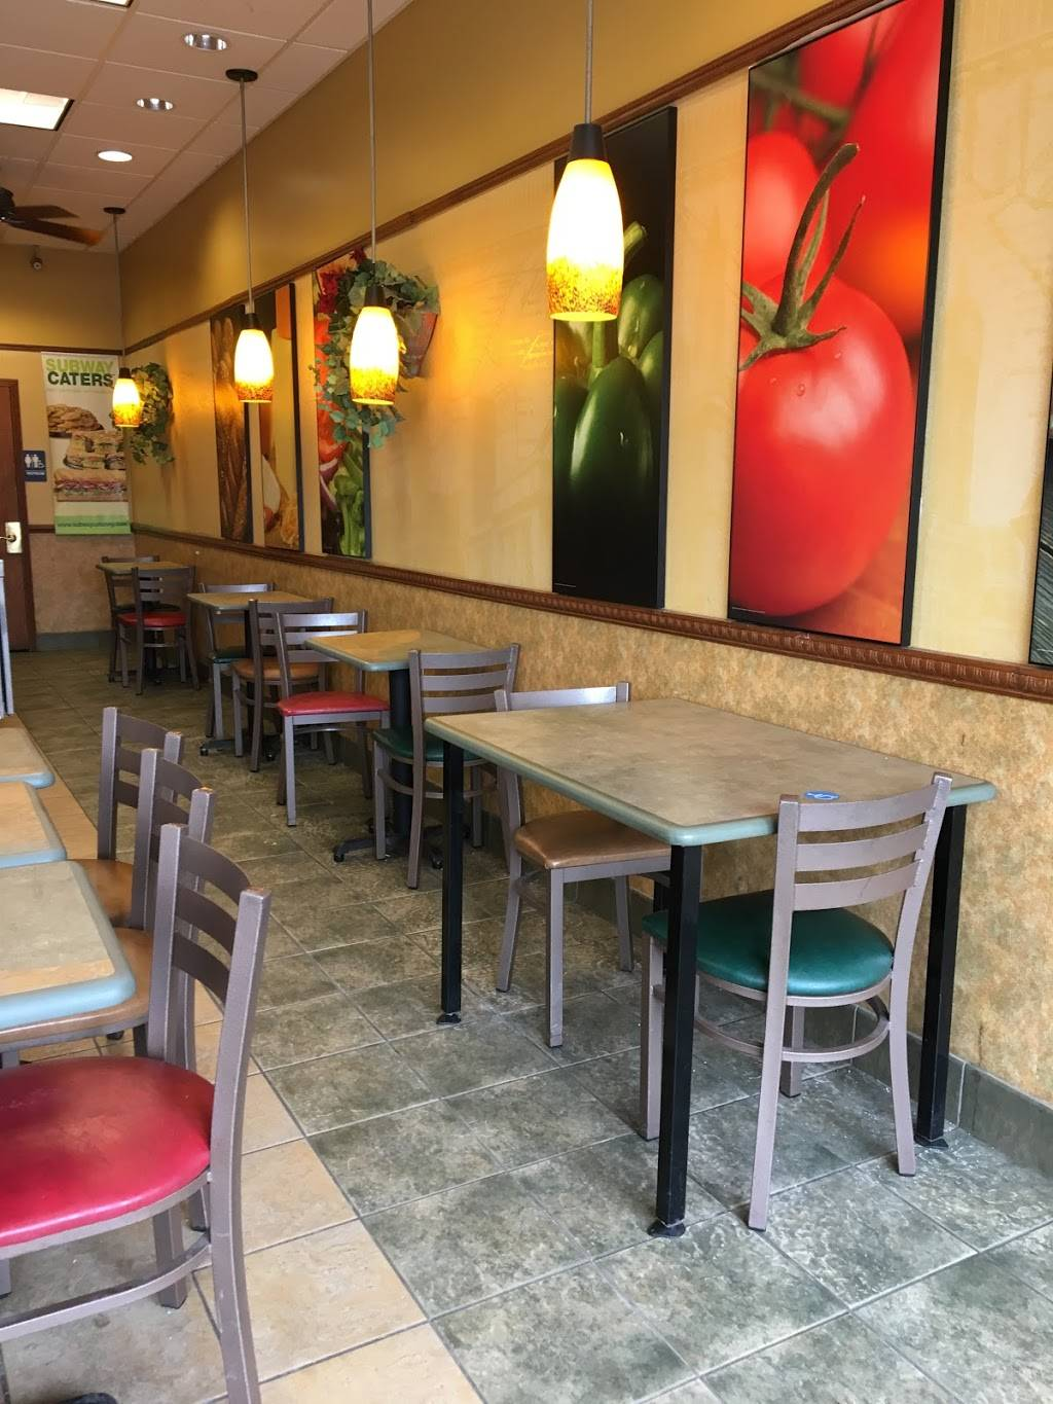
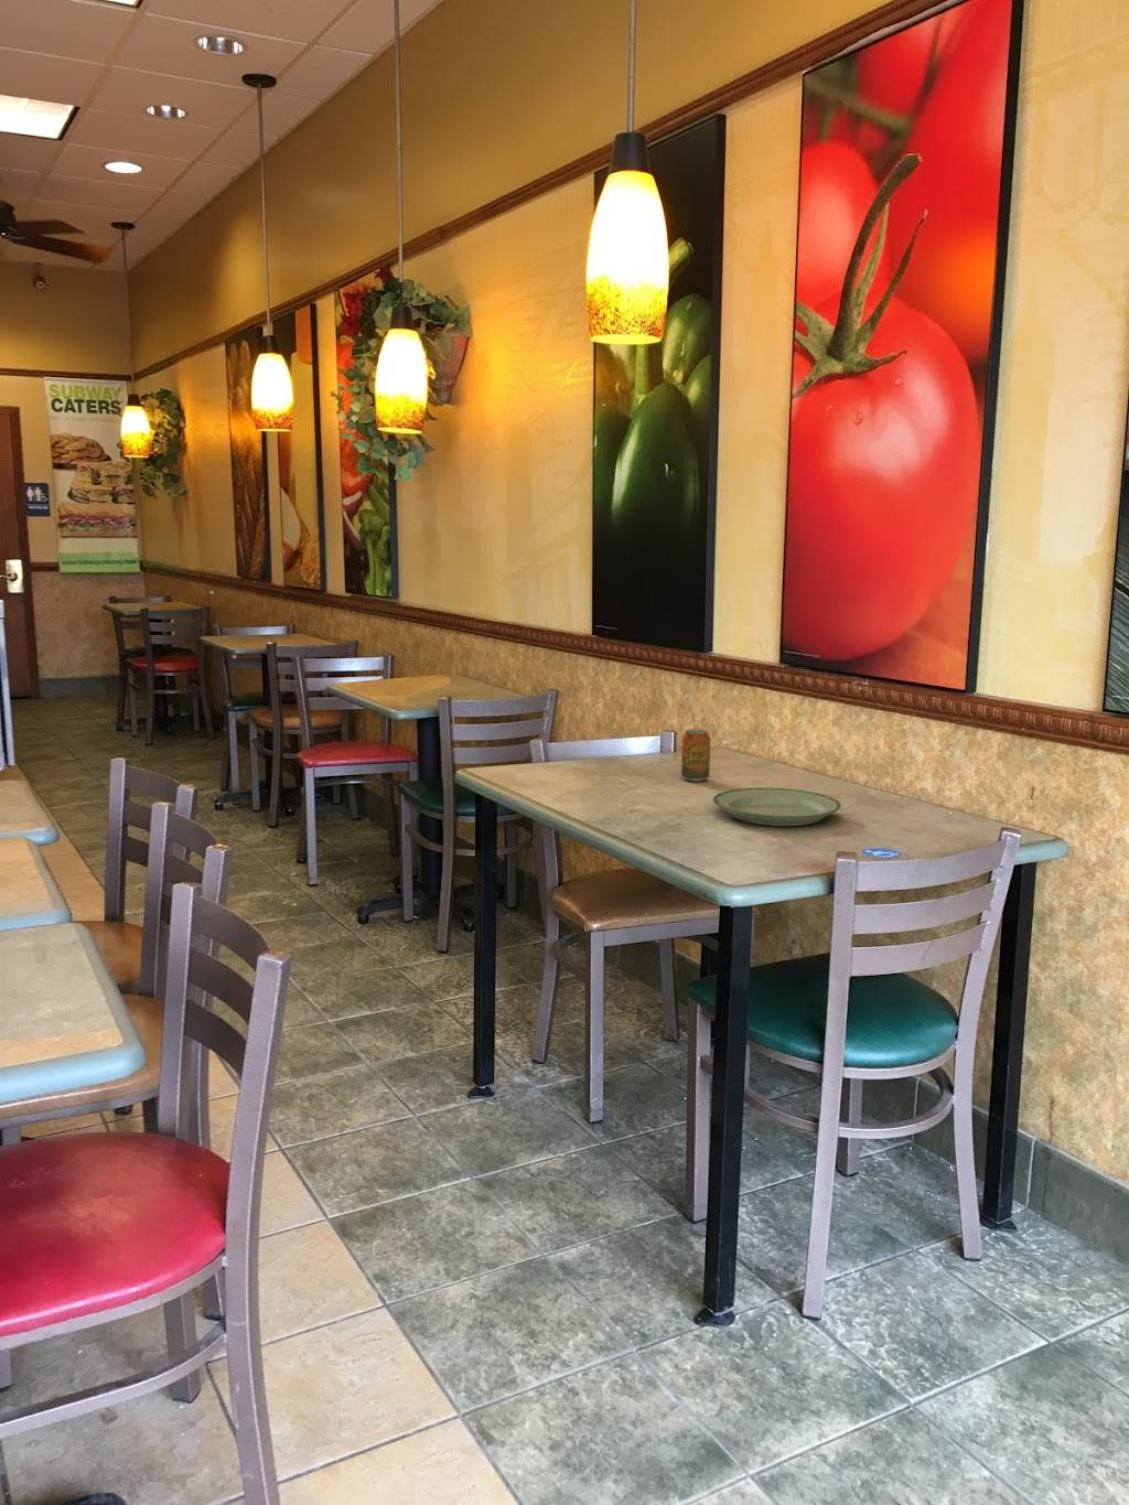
+ beverage can [681,728,713,783]
+ plate [713,786,842,827]
